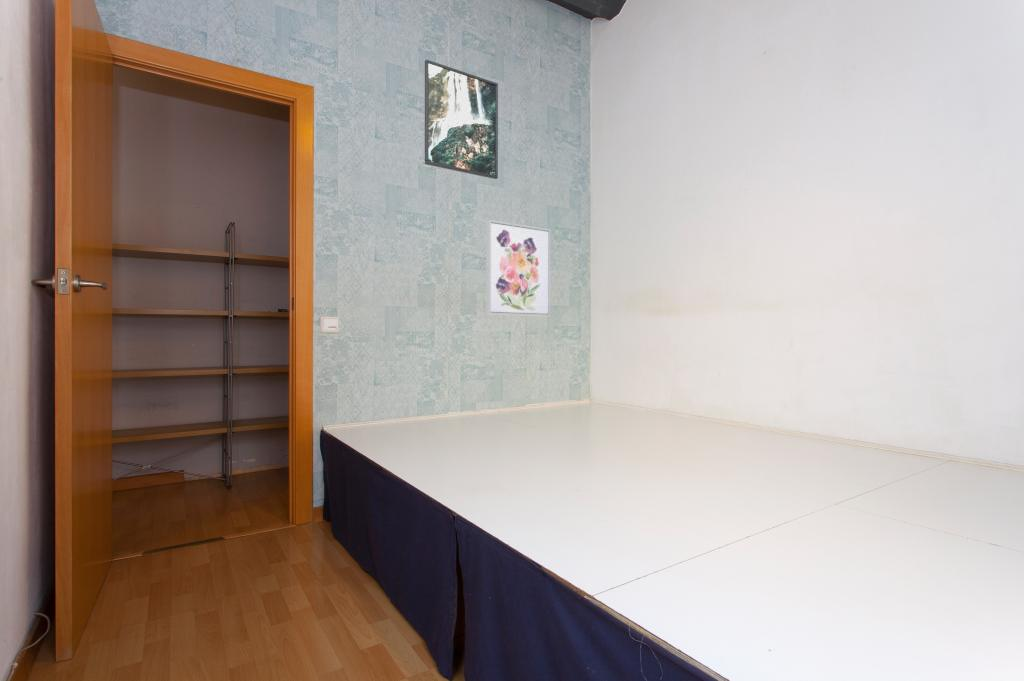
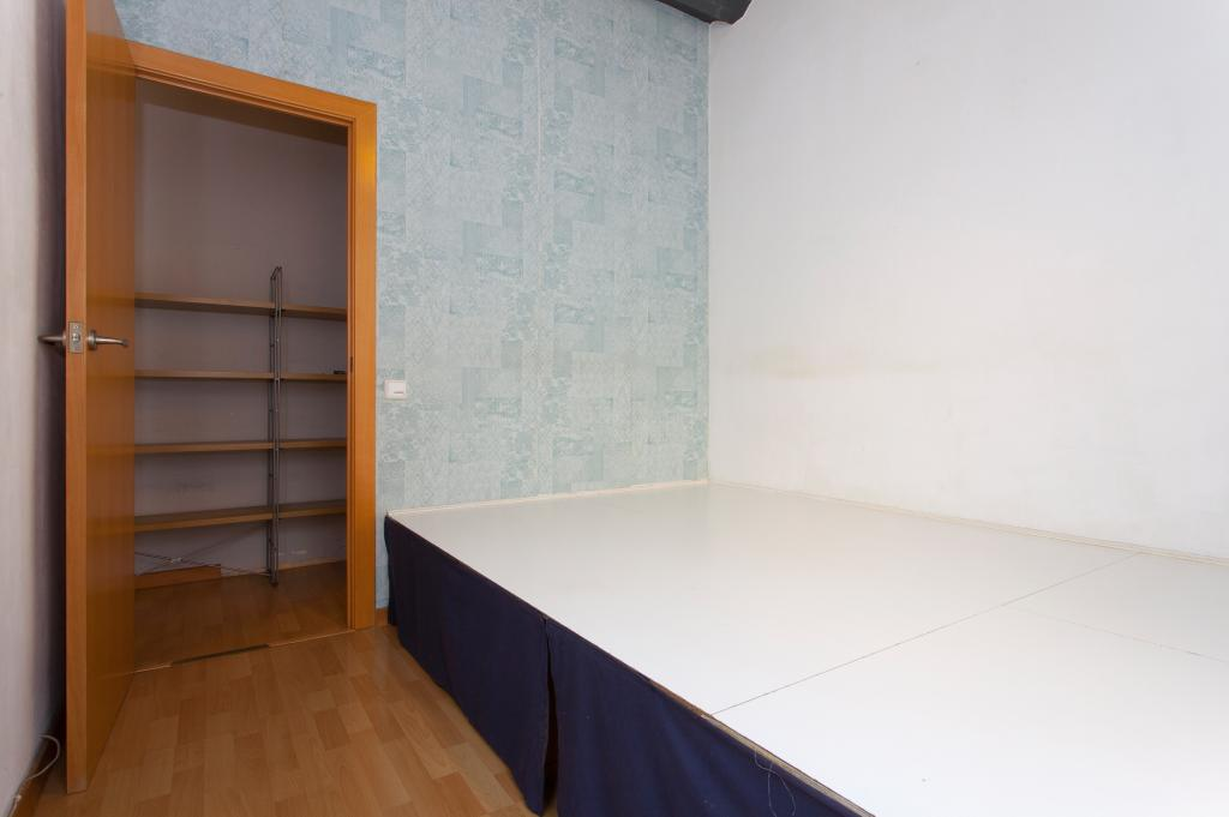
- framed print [424,59,499,180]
- wall art [485,219,551,318]
